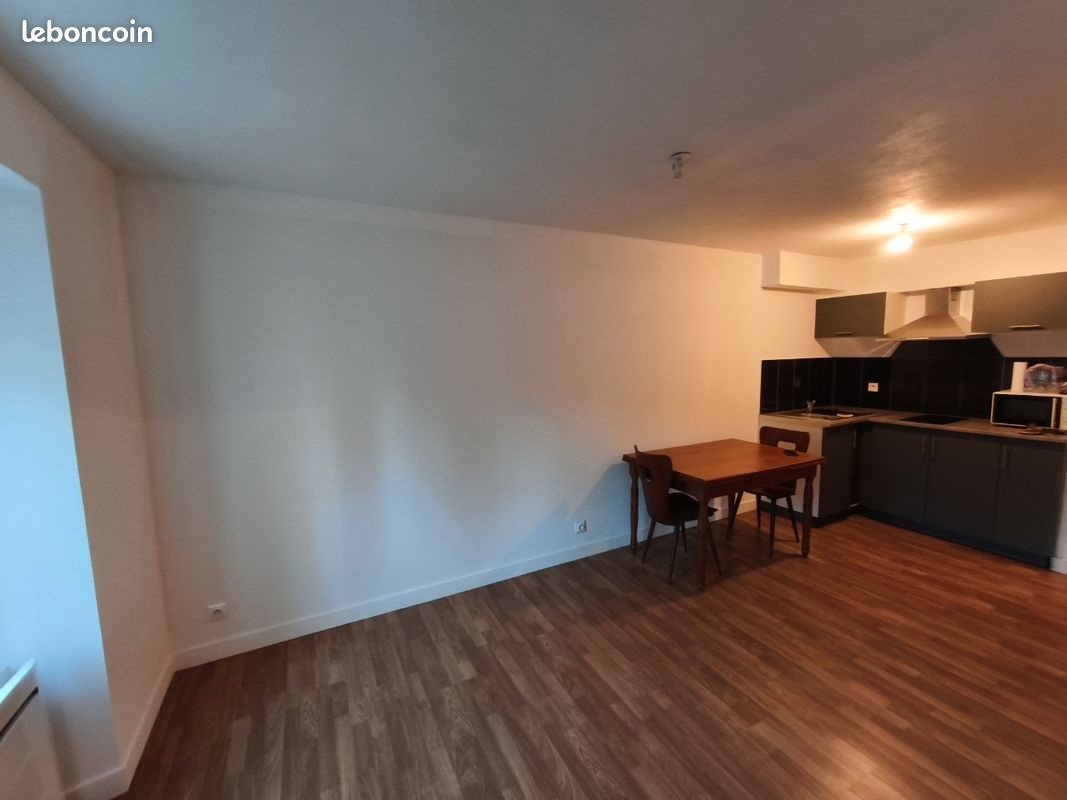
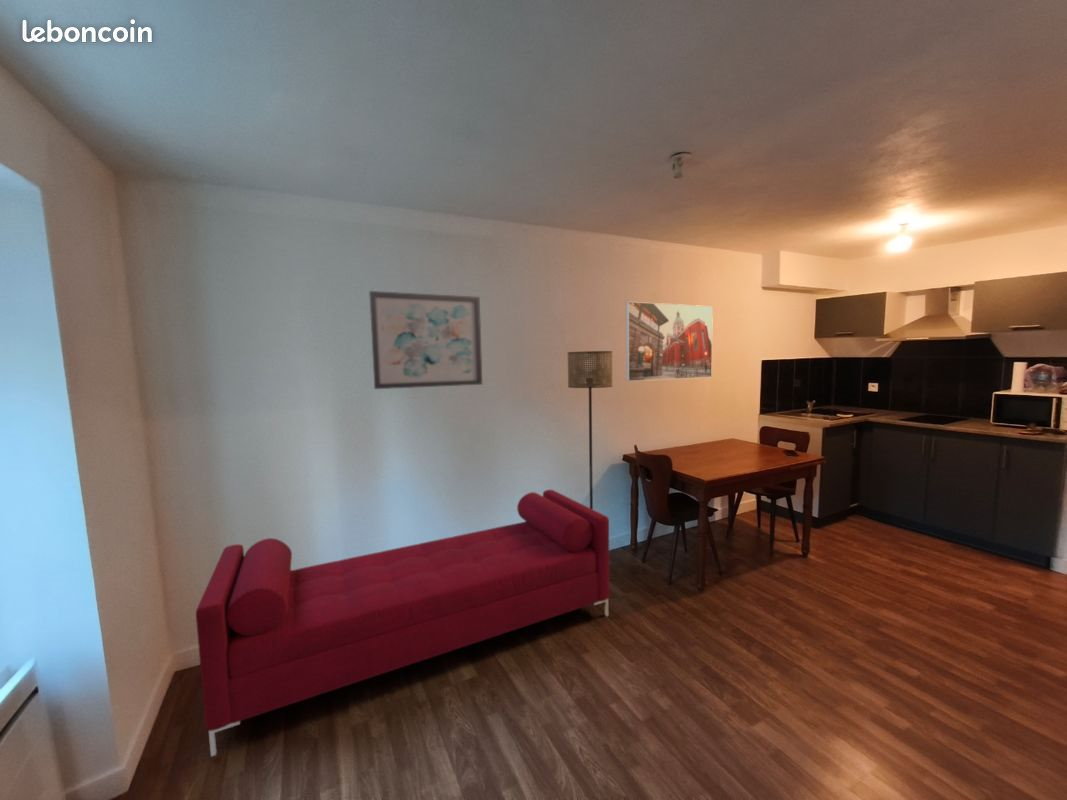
+ floor lamp [567,350,613,510]
+ sofa [195,489,611,758]
+ wall art [368,290,483,390]
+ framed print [625,301,714,382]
